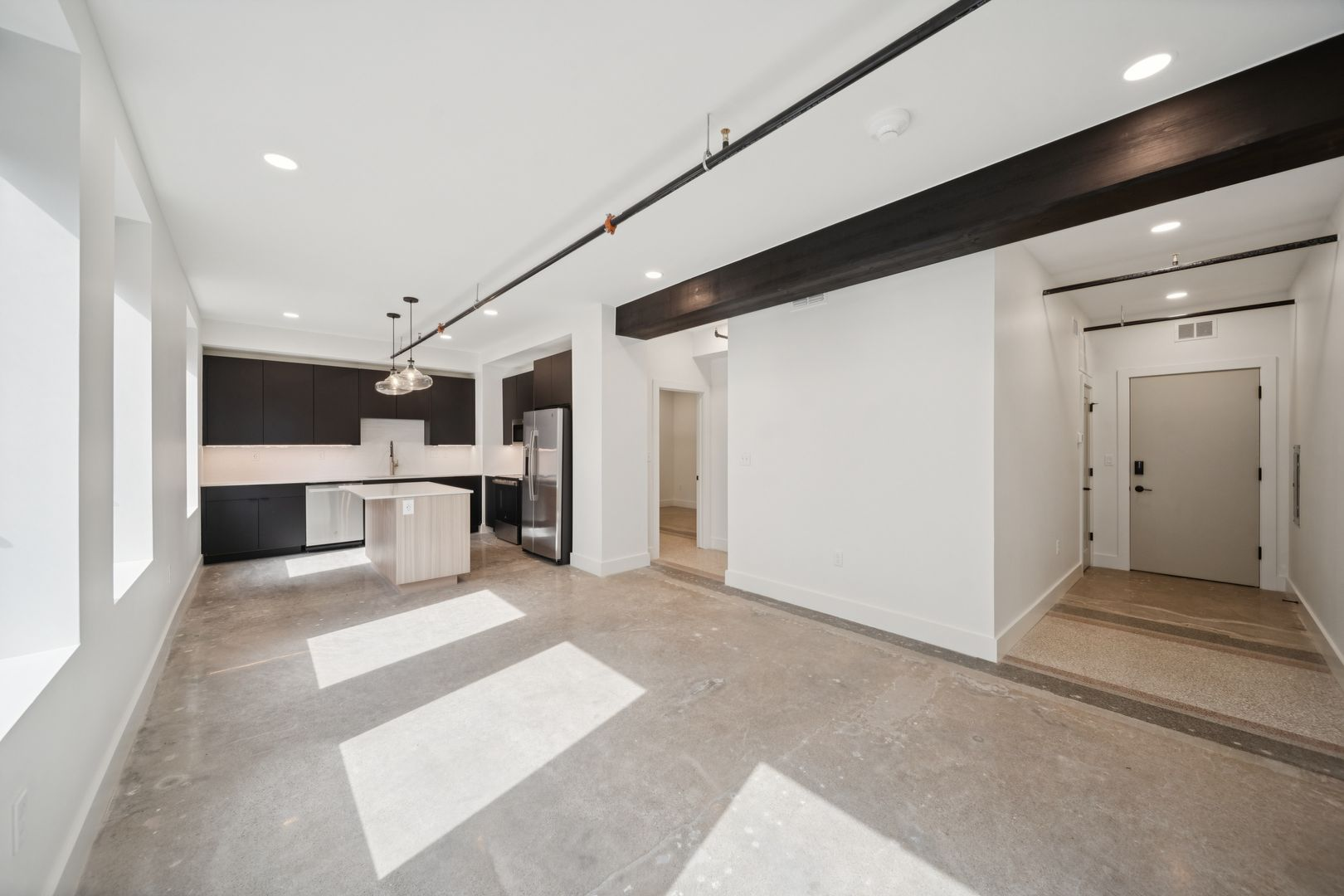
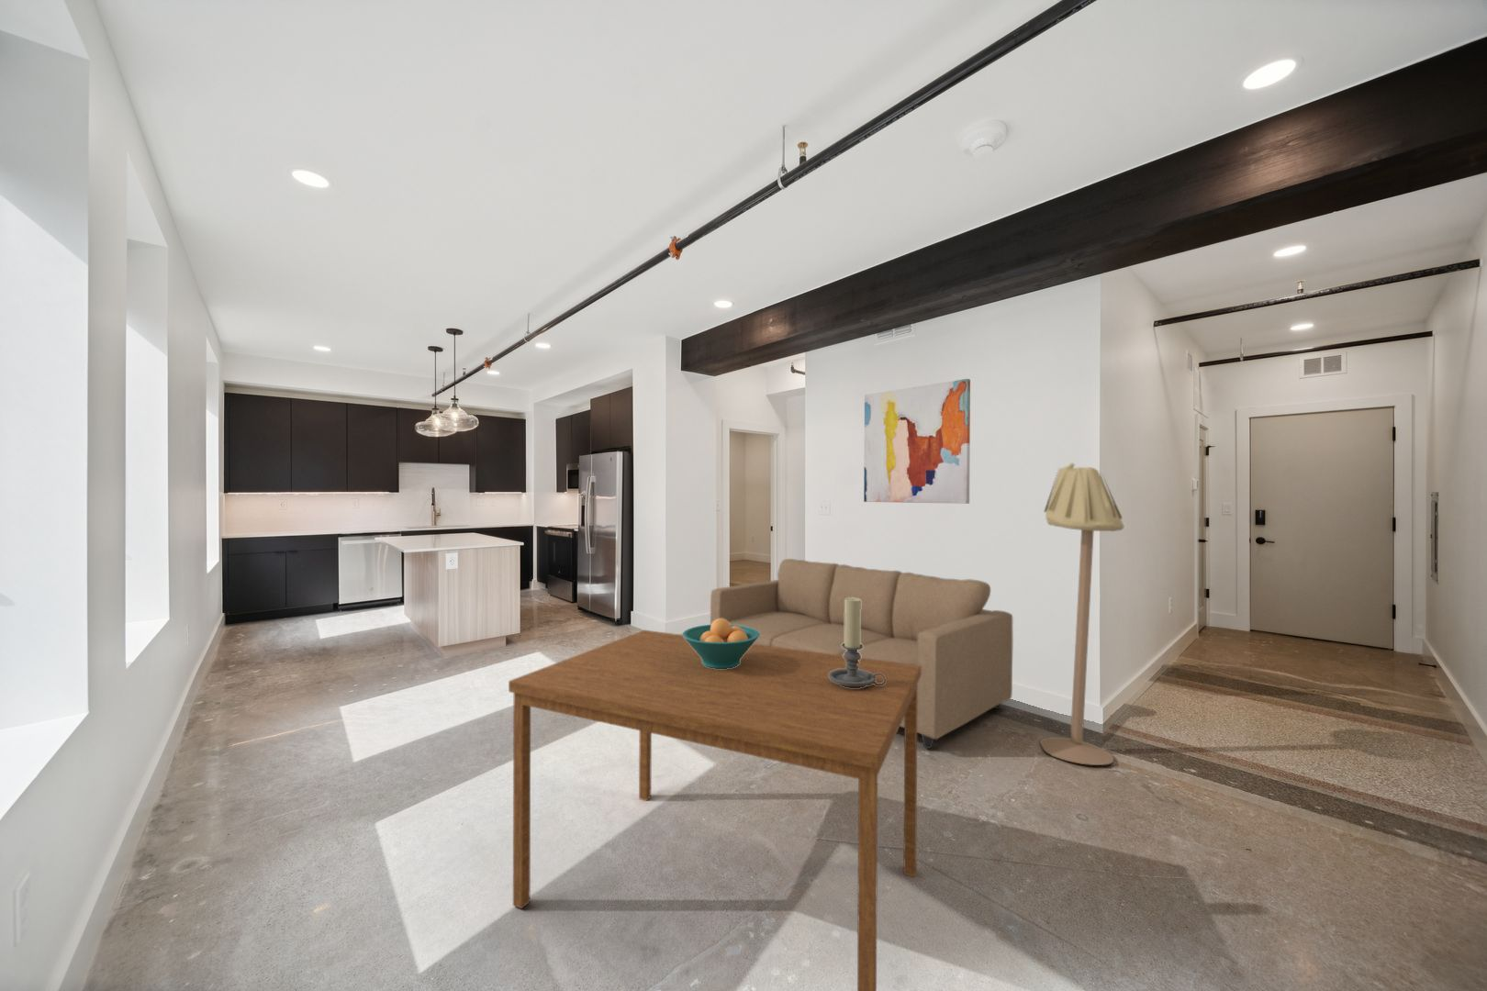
+ sofa [709,557,1015,750]
+ dining table [508,629,922,991]
+ fruit bowl [682,618,760,669]
+ candle holder [829,597,886,688]
+ floor lamp [1039,461,1125,766]
+ wall art [863,378,971,504]
